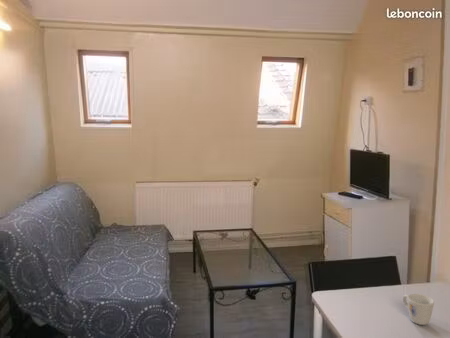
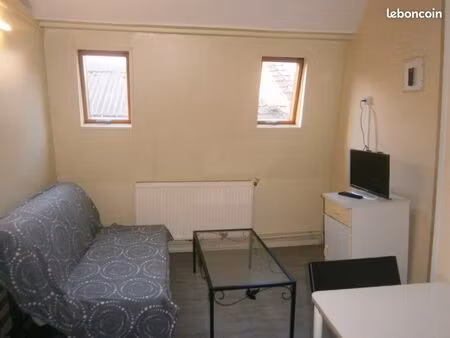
- mug [402,293,435,326]
